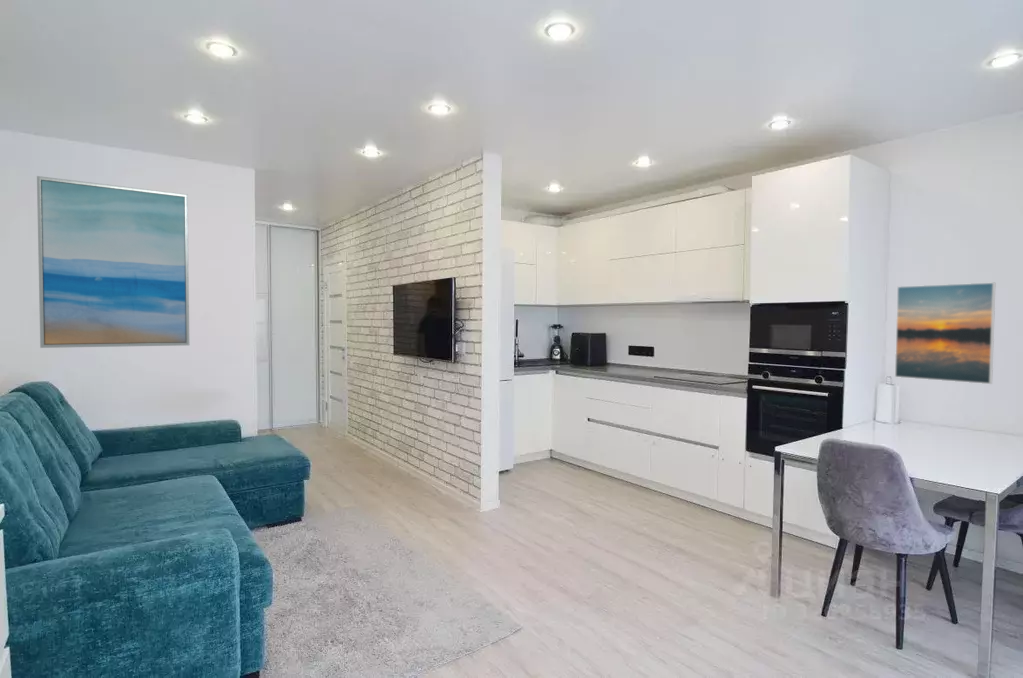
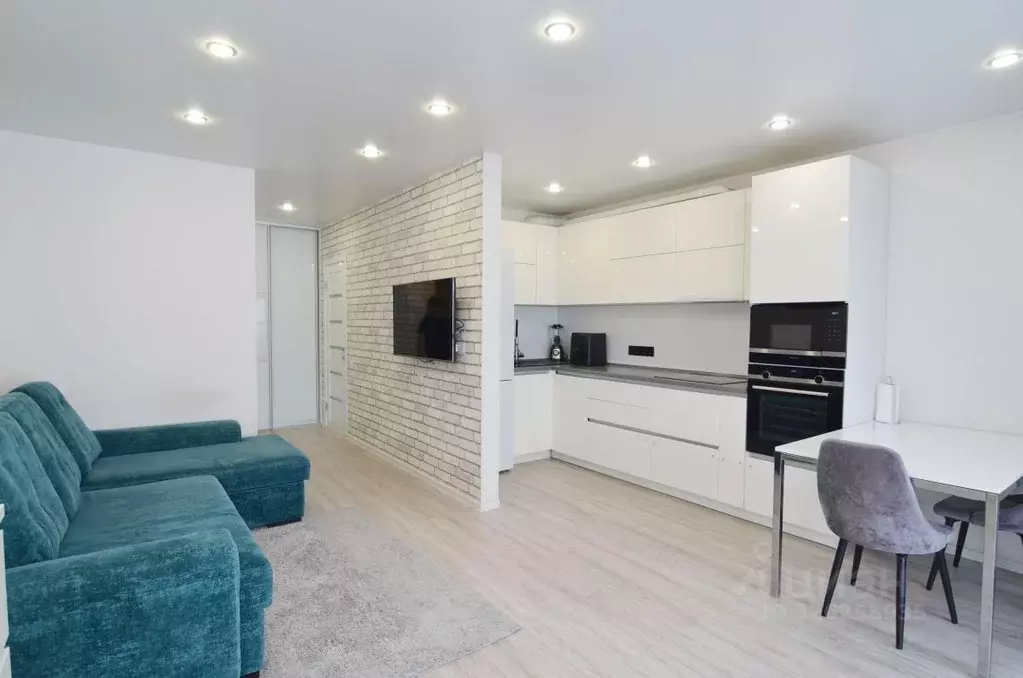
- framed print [894,282,996,385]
- wall art [36,175,190,349]
